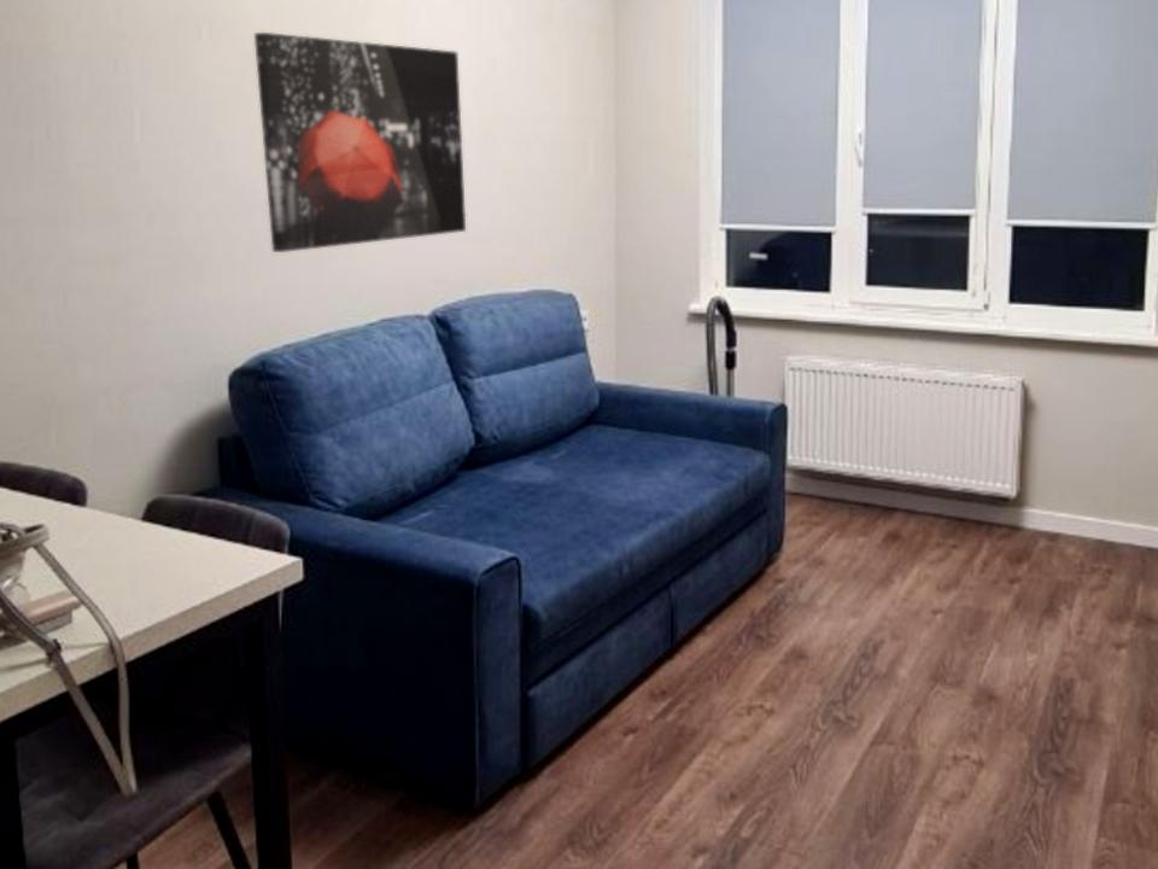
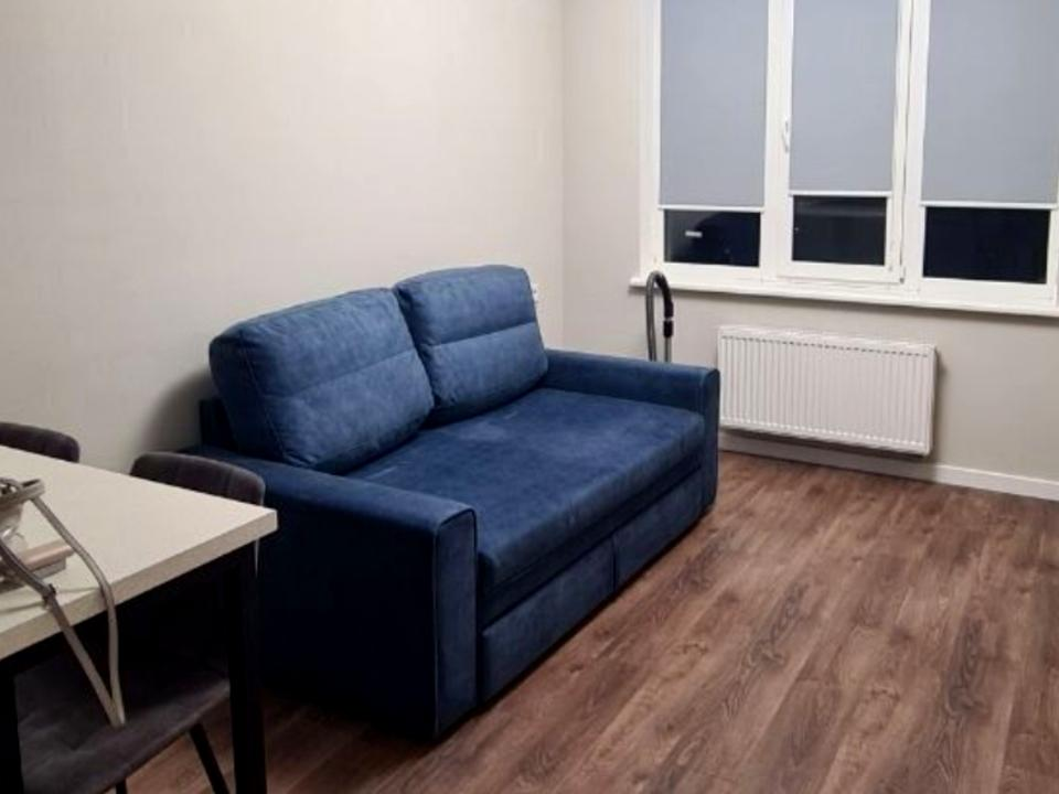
- wall art [253,31,467,253]
